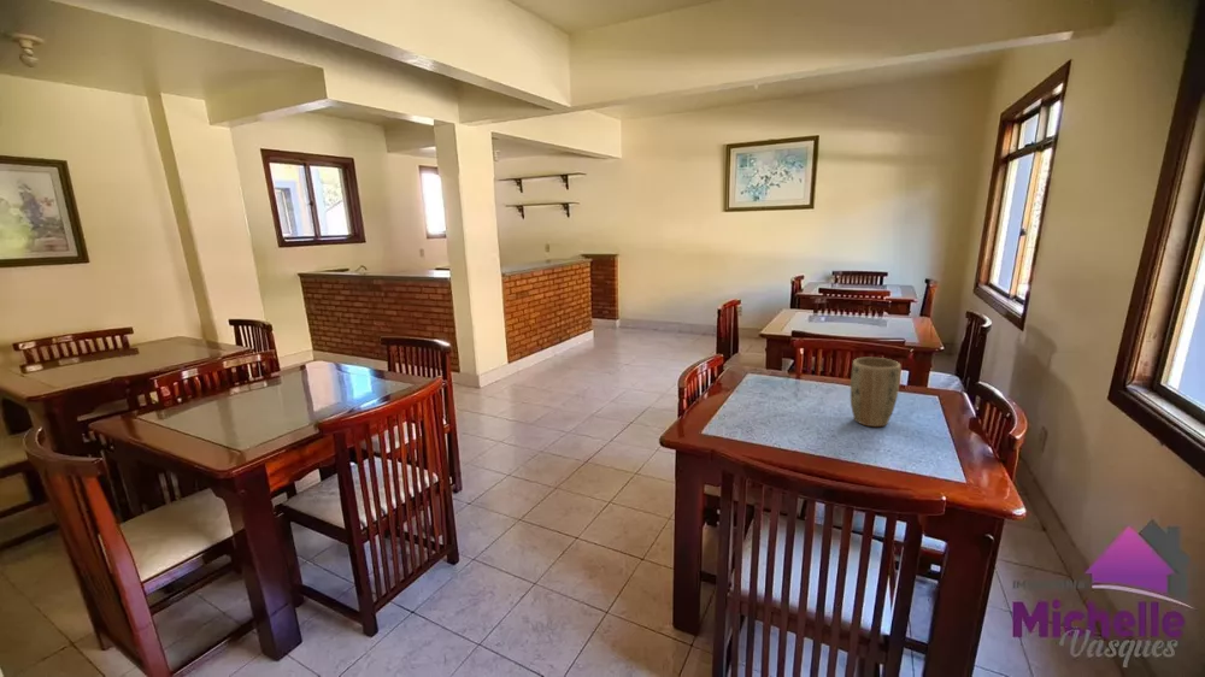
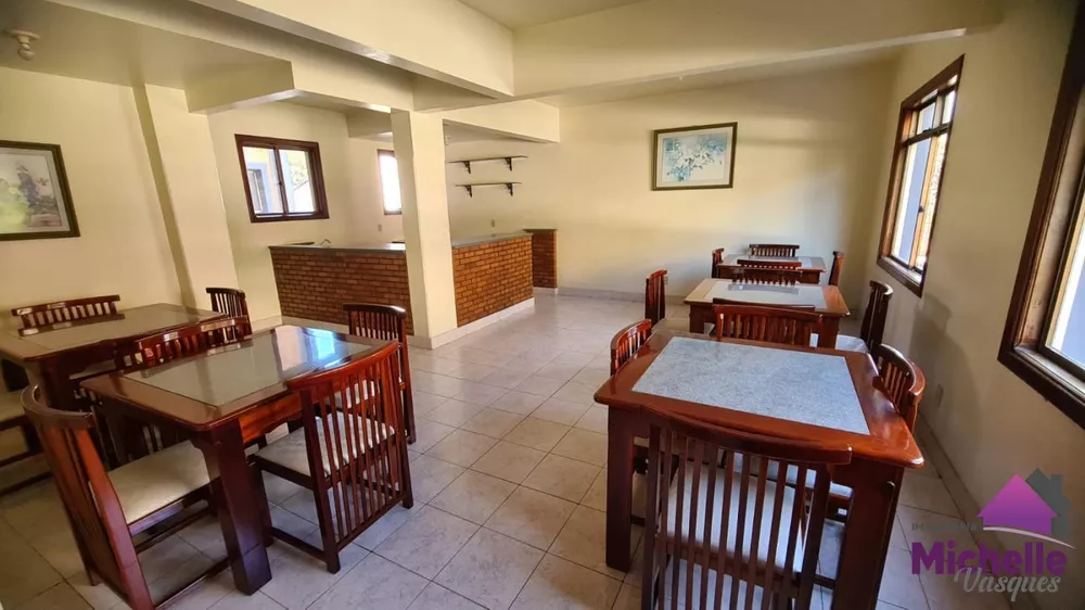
- plant pot [850,357,901,428]
